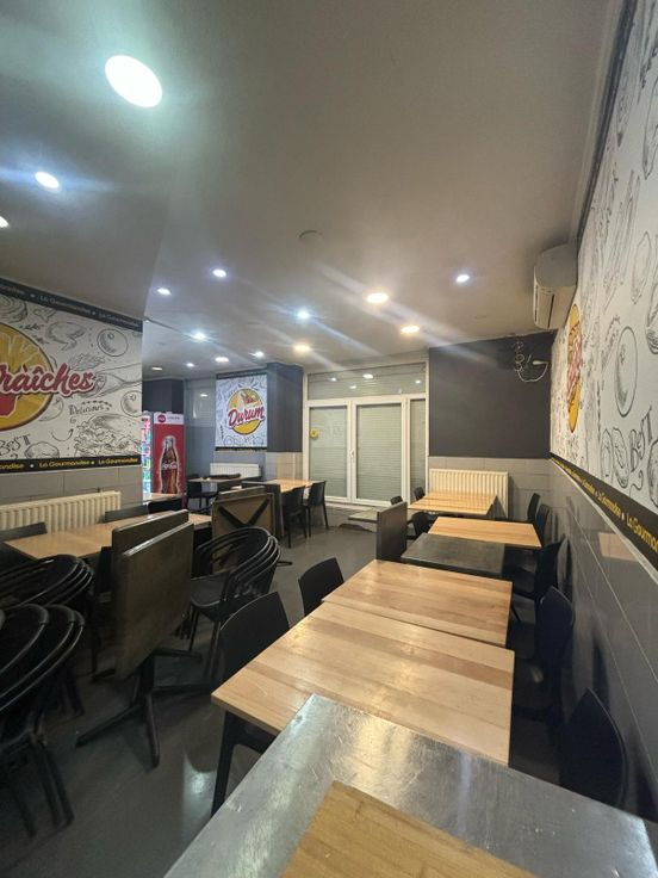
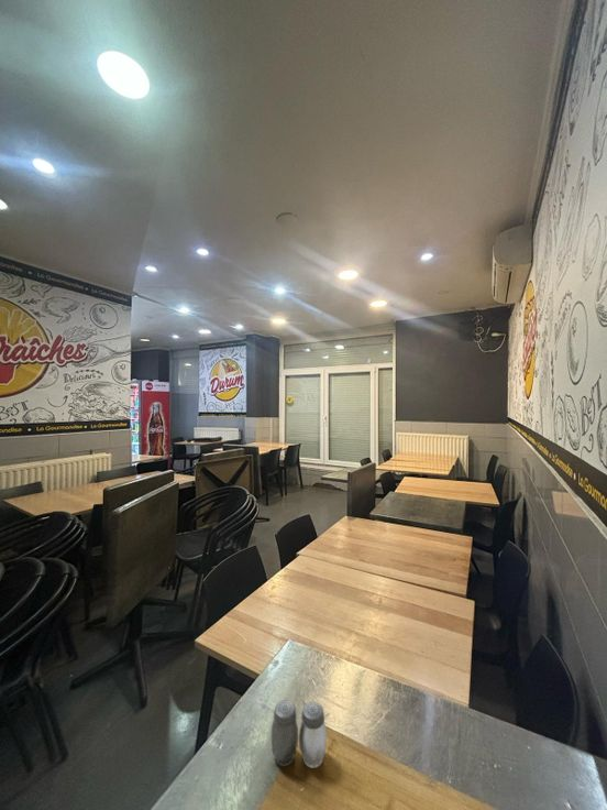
+ salt and pepper shaker [271,699,328,769]
